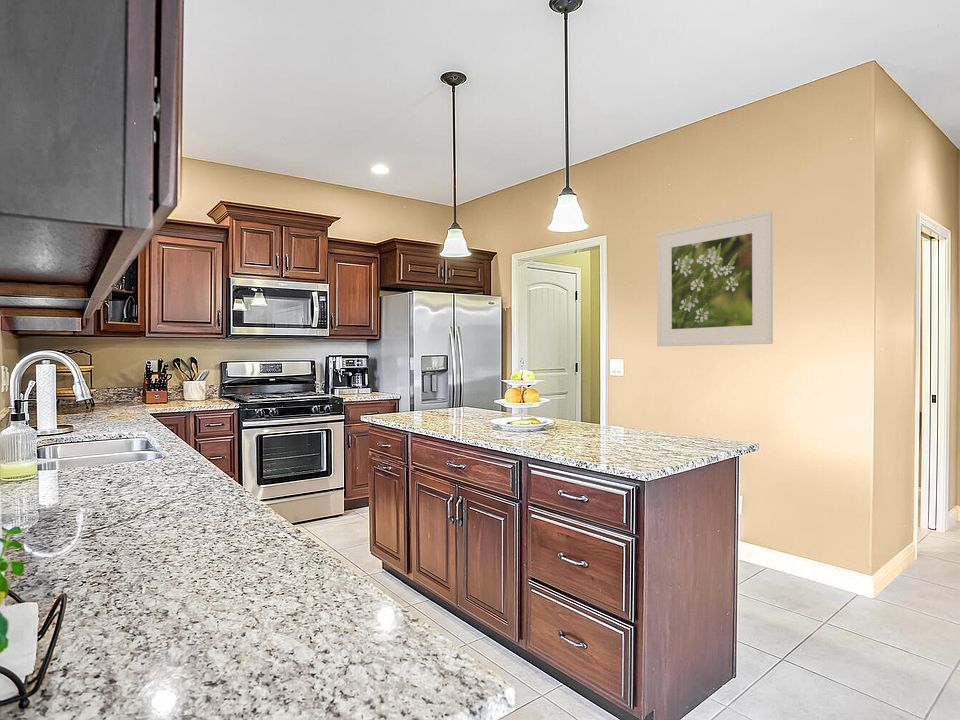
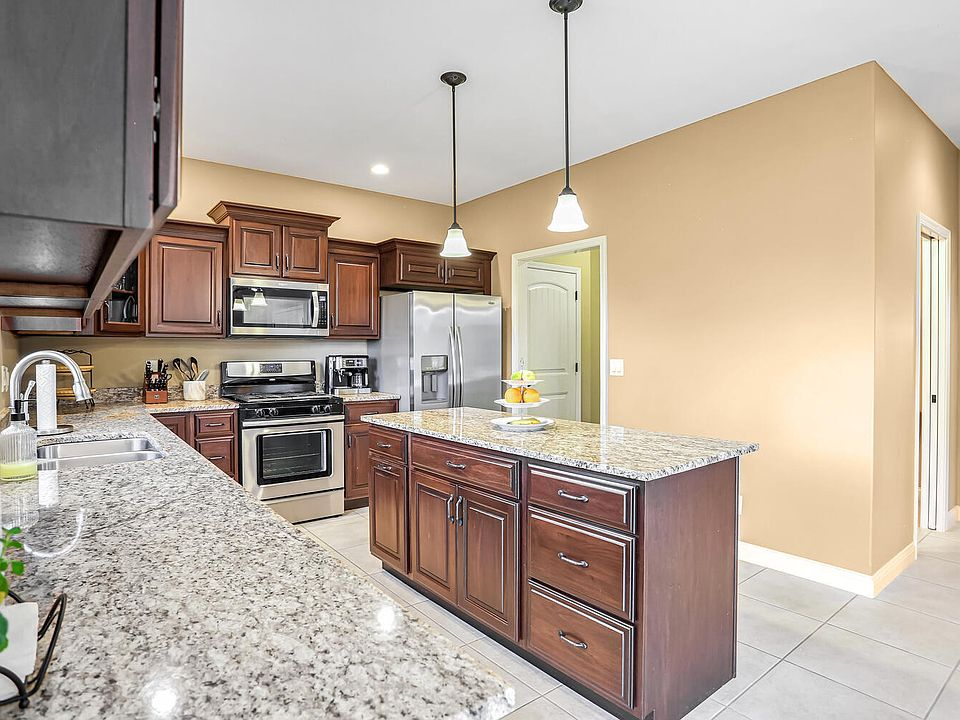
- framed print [656,209,774,347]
